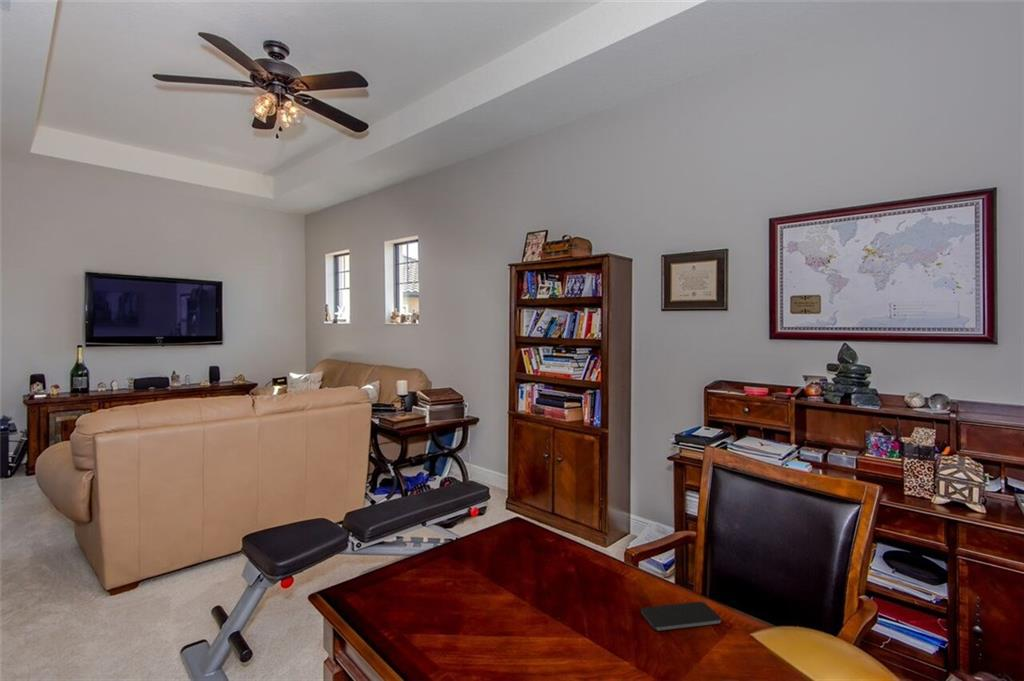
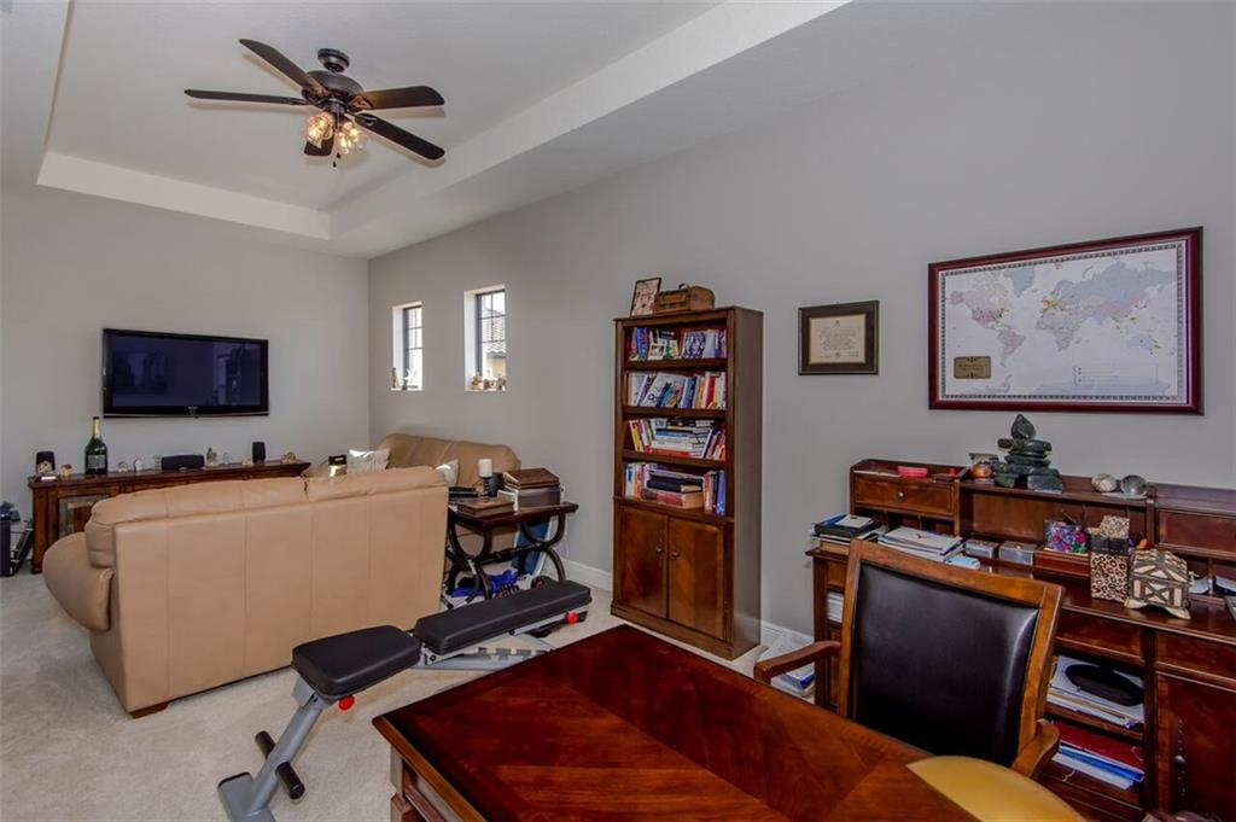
- smartphone [640,601,722,631]
